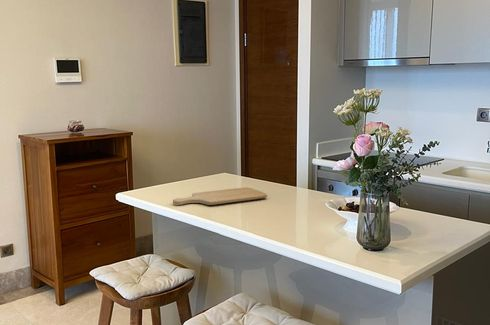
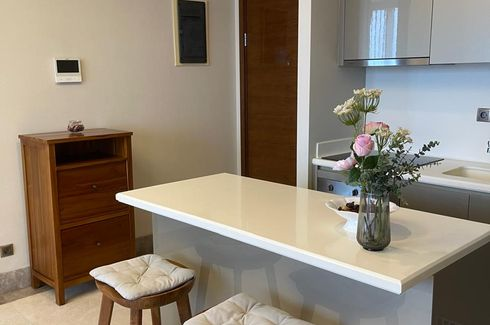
- chopping board [172,187,268,206]
